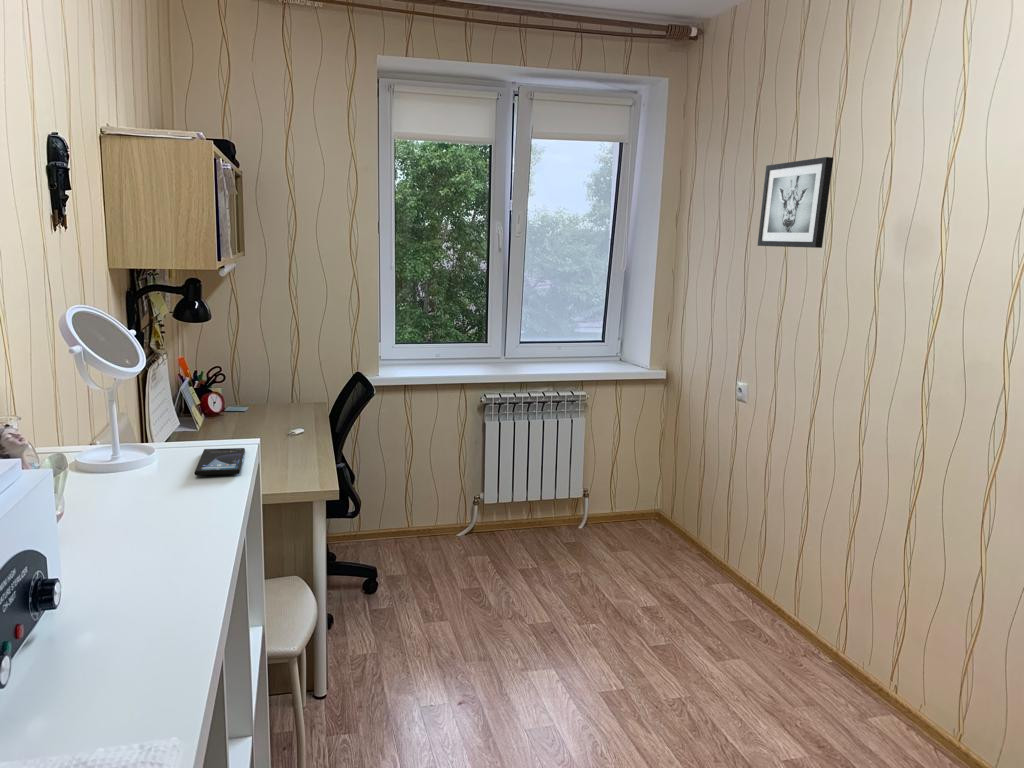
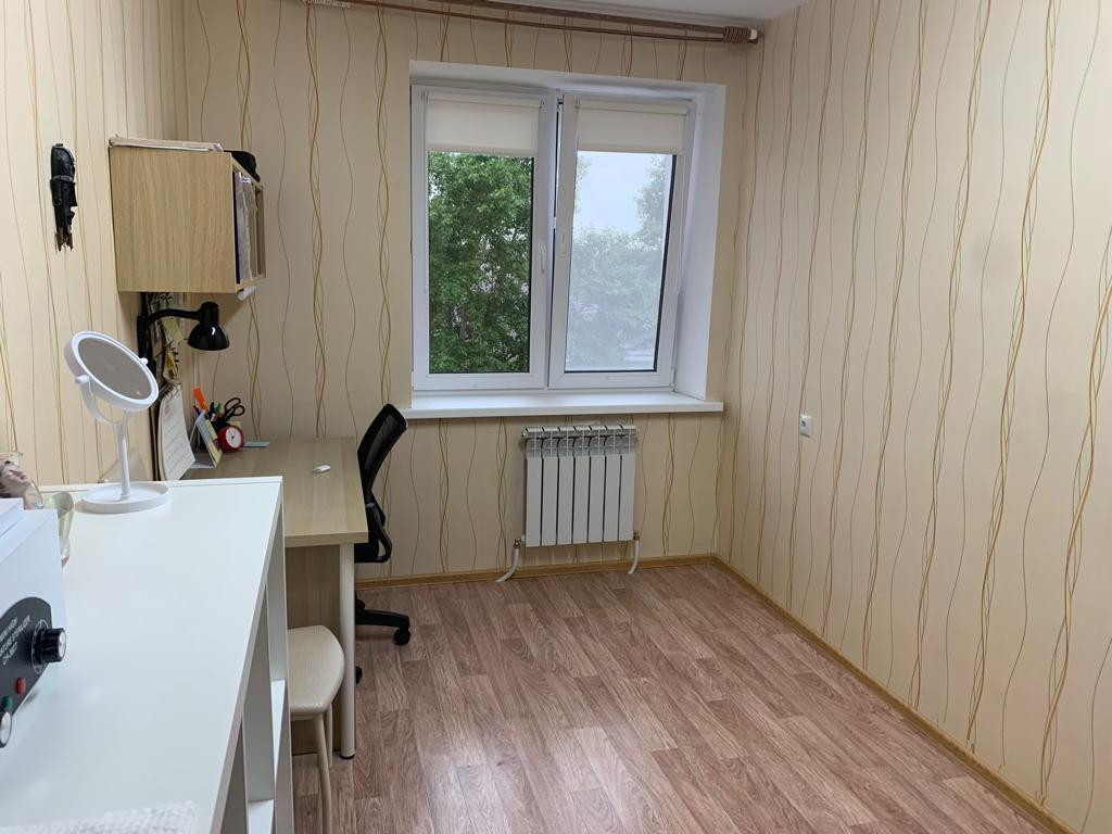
- wall art [756,156,834,249]
- smartphone [194,447,246,476]
